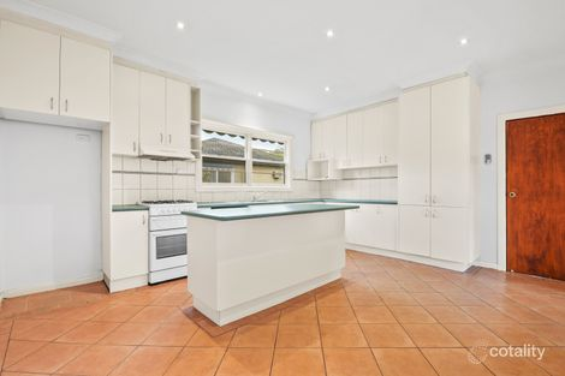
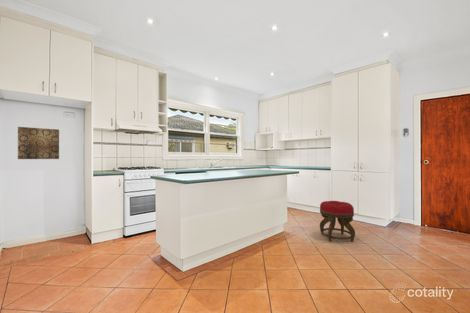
+ wall art [17,126,60,160]
+ stool [319,200,356,243]
